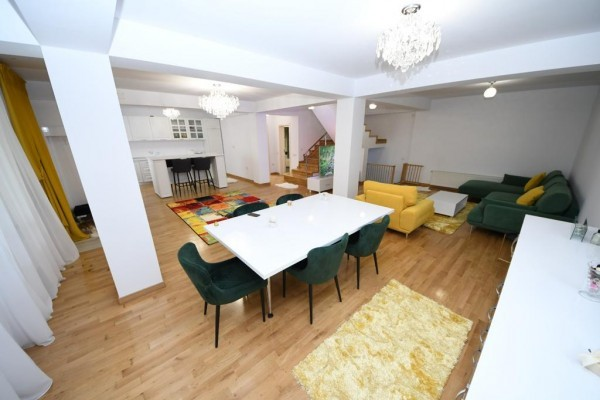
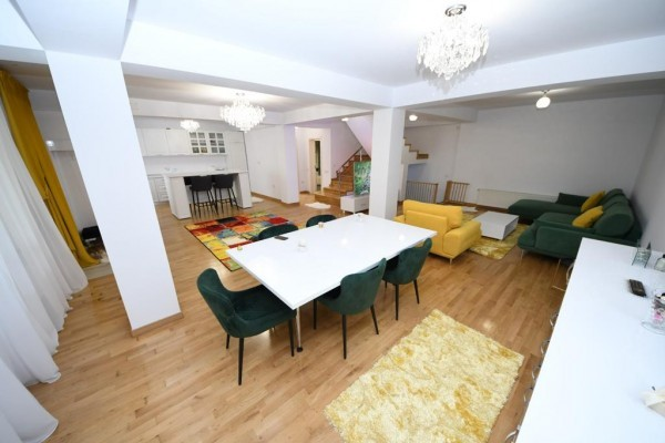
+ remote control [628,278,648,298]
